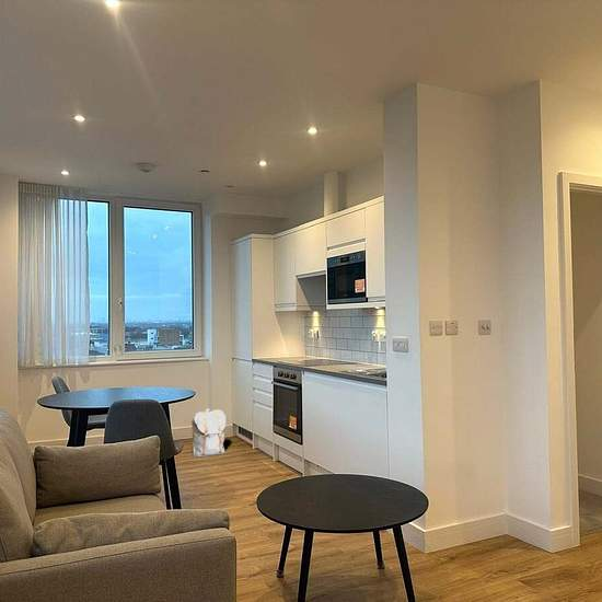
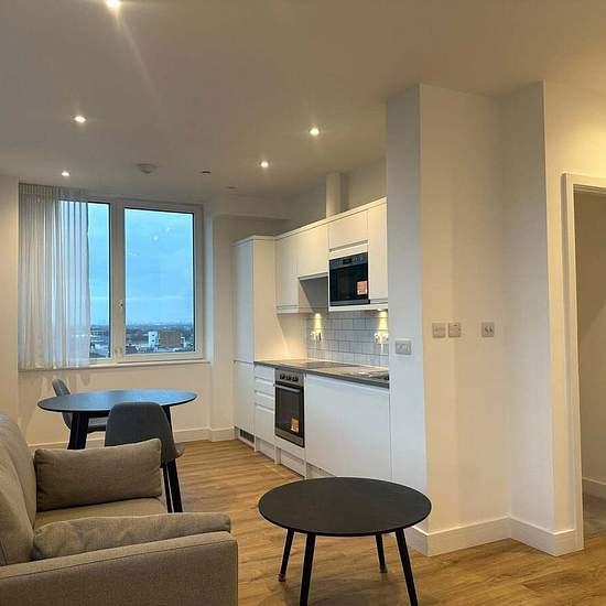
- backpack [190,407,227,458]
